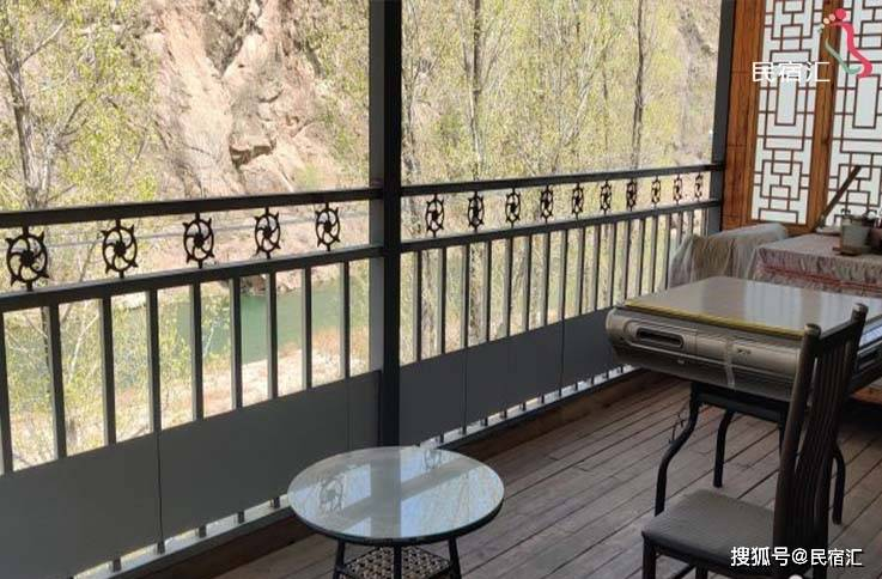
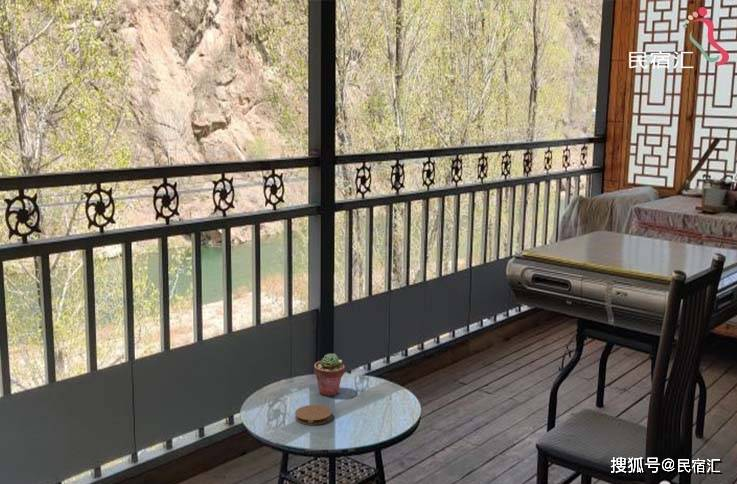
+ coaster [294,404,333,426]
+ potted succulent [313,353,346,397]
